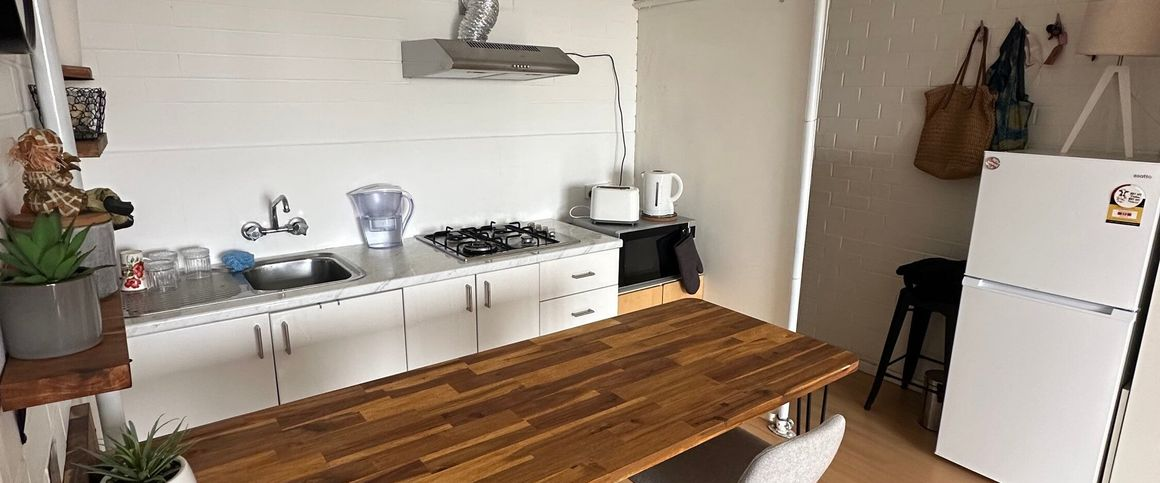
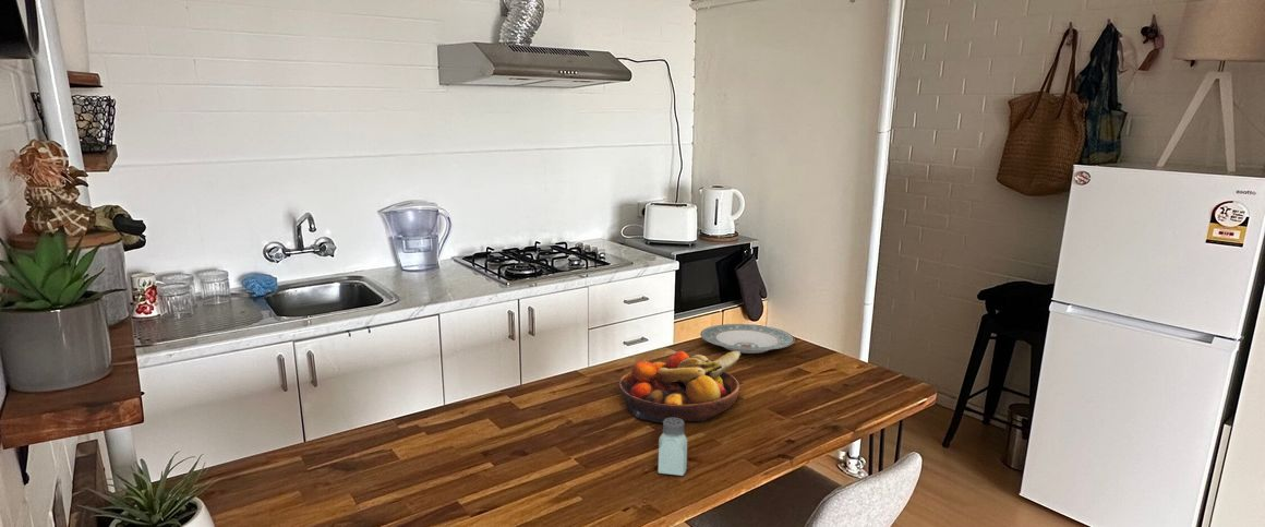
+ saltshaker [658,418,688,477]
+ plate [699,323,796,355]
+ fruit bowl [617,350,742,424]
